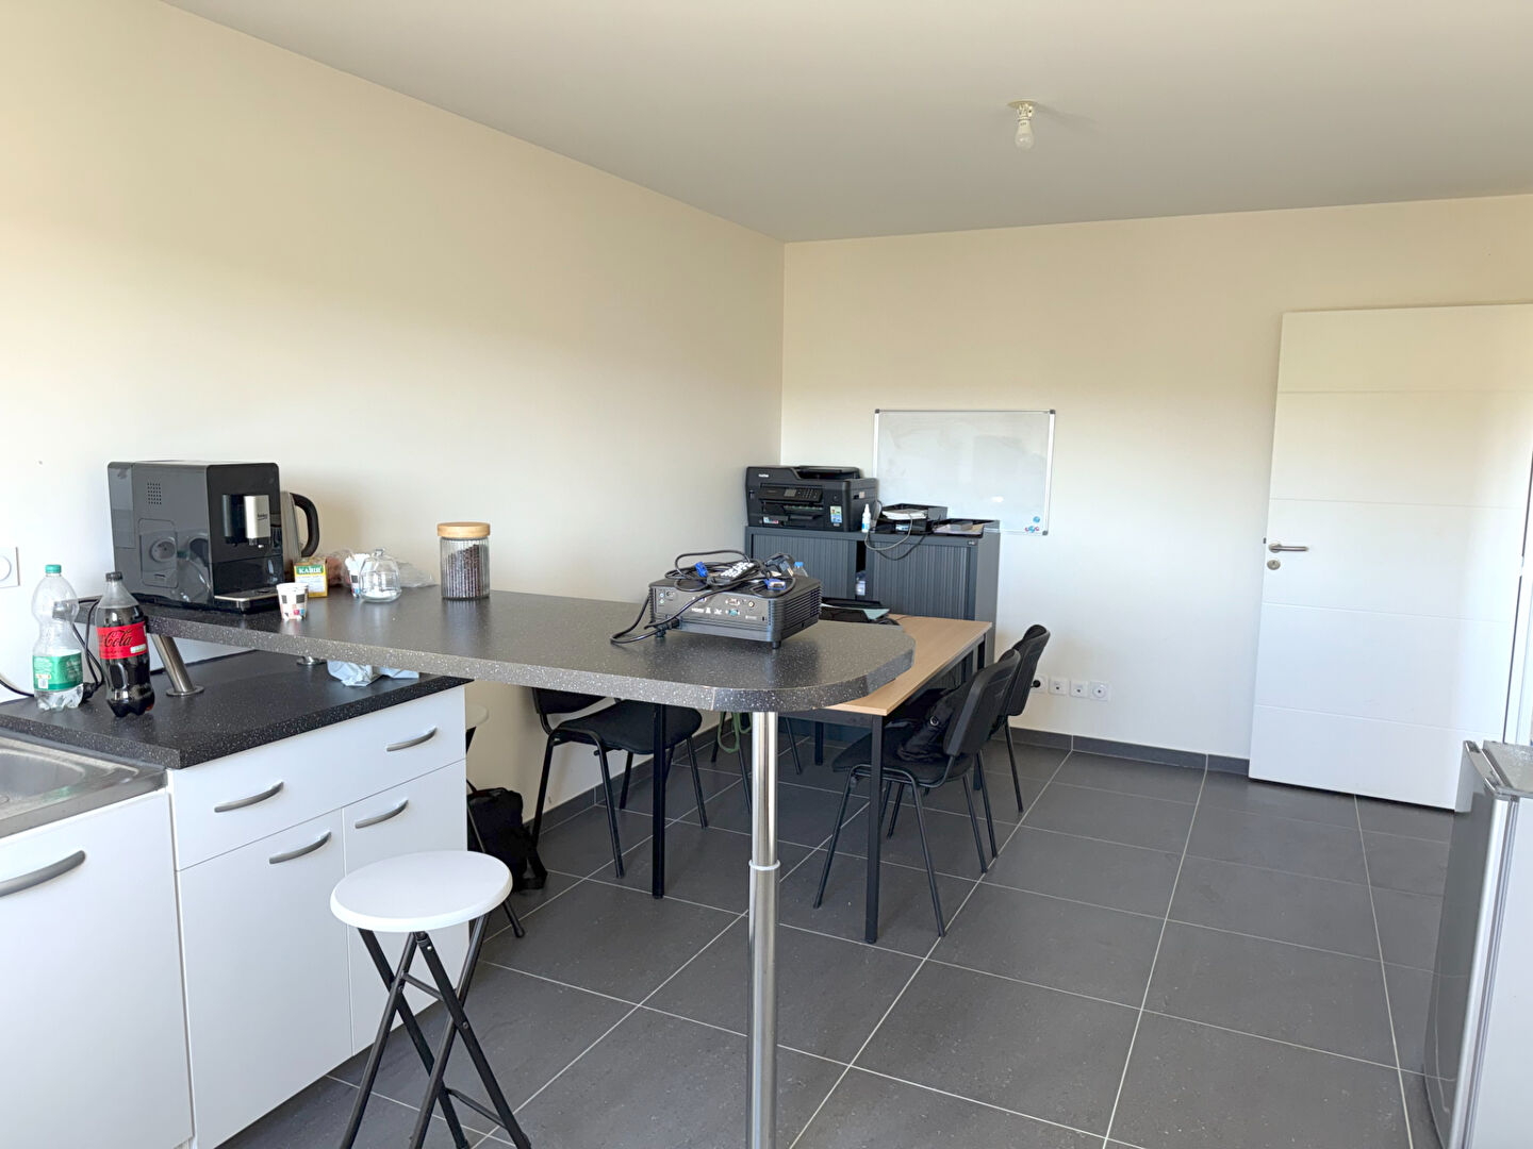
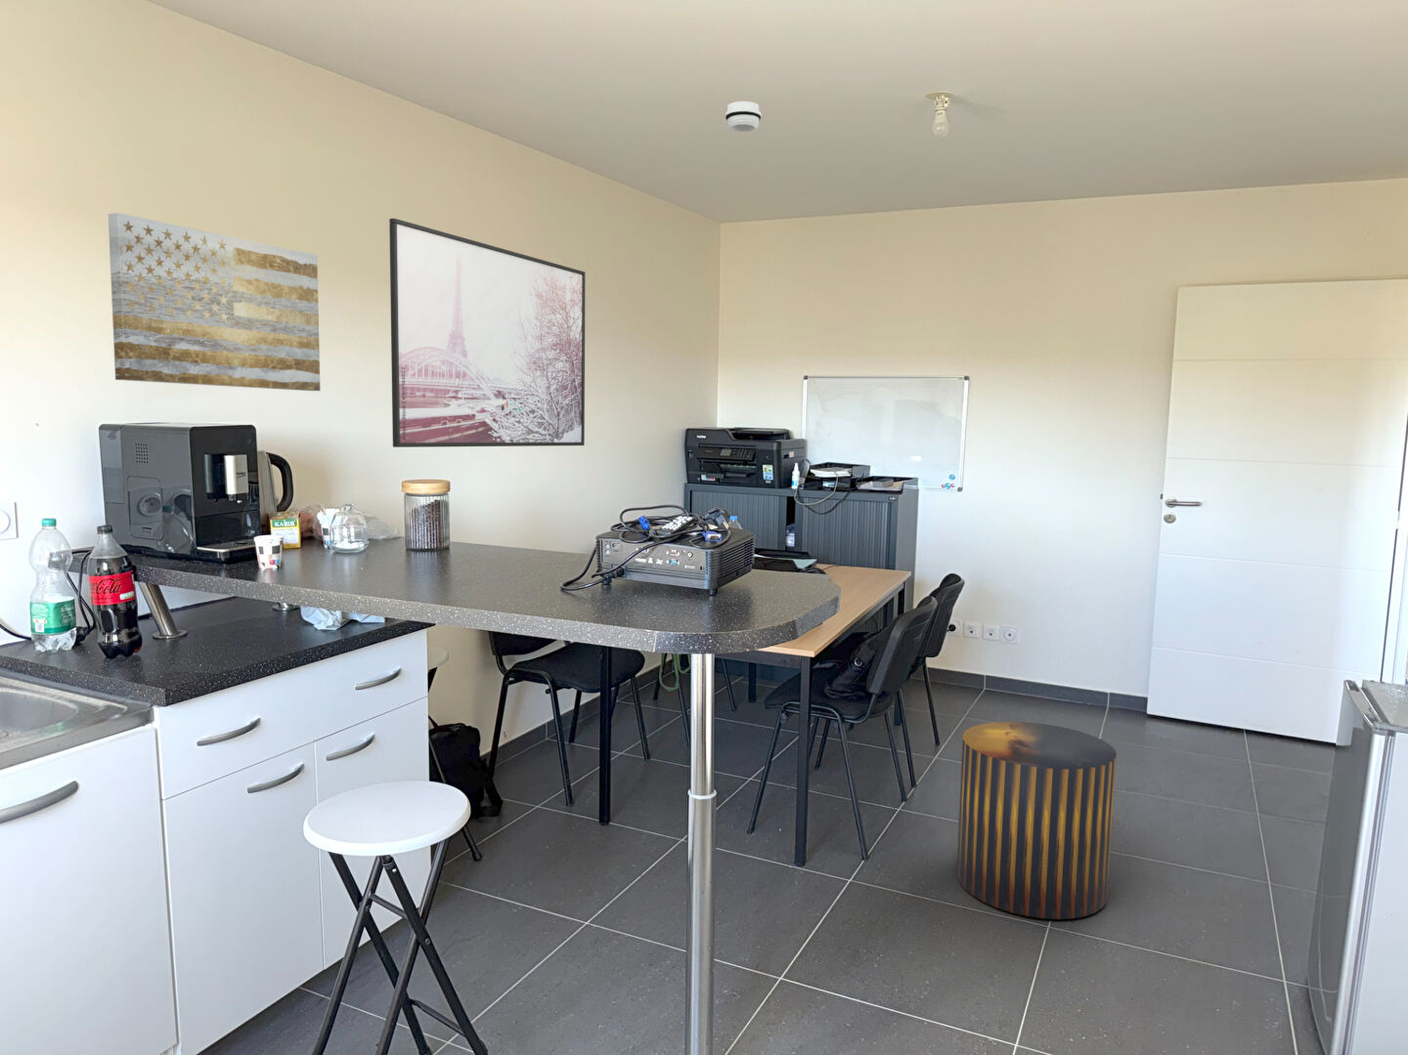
+ stool [956,721,1118,920]
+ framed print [388,217,585,449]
+ smoke detector [725,101,763,133]
+ wall art [108,212,322,391]
